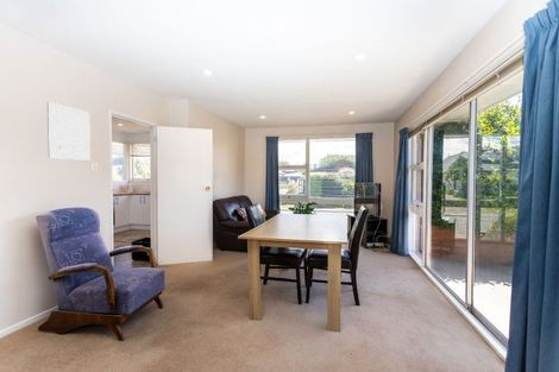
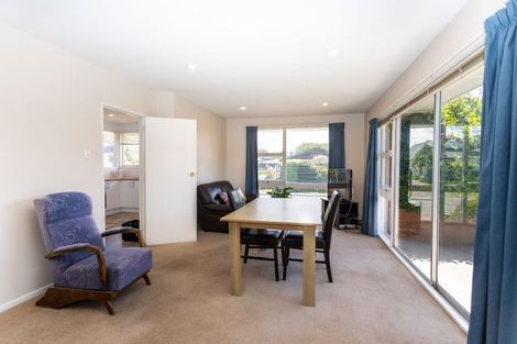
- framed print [46,101,92,162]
